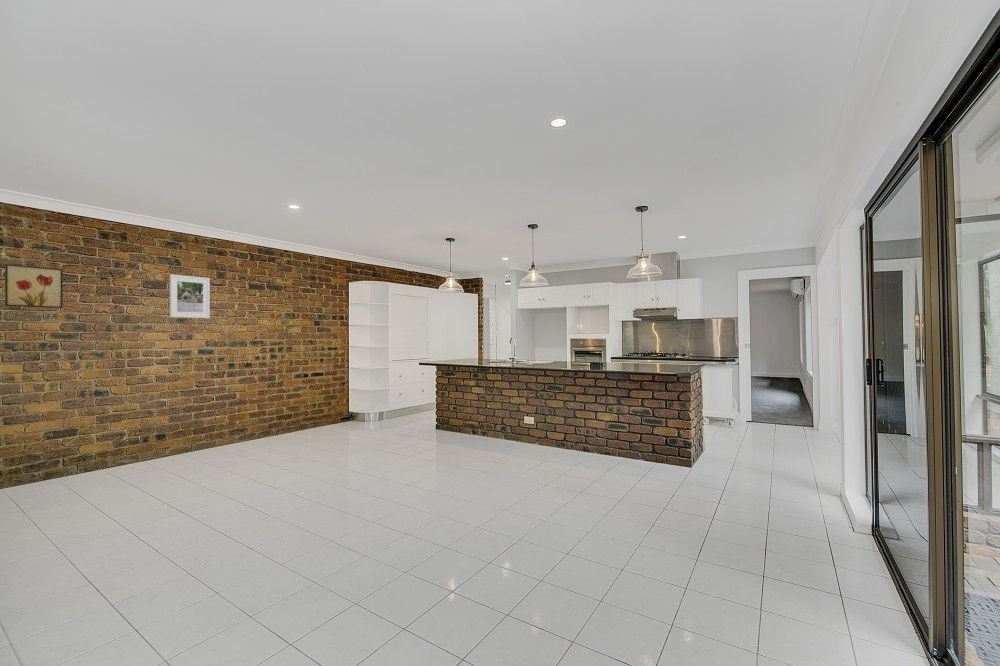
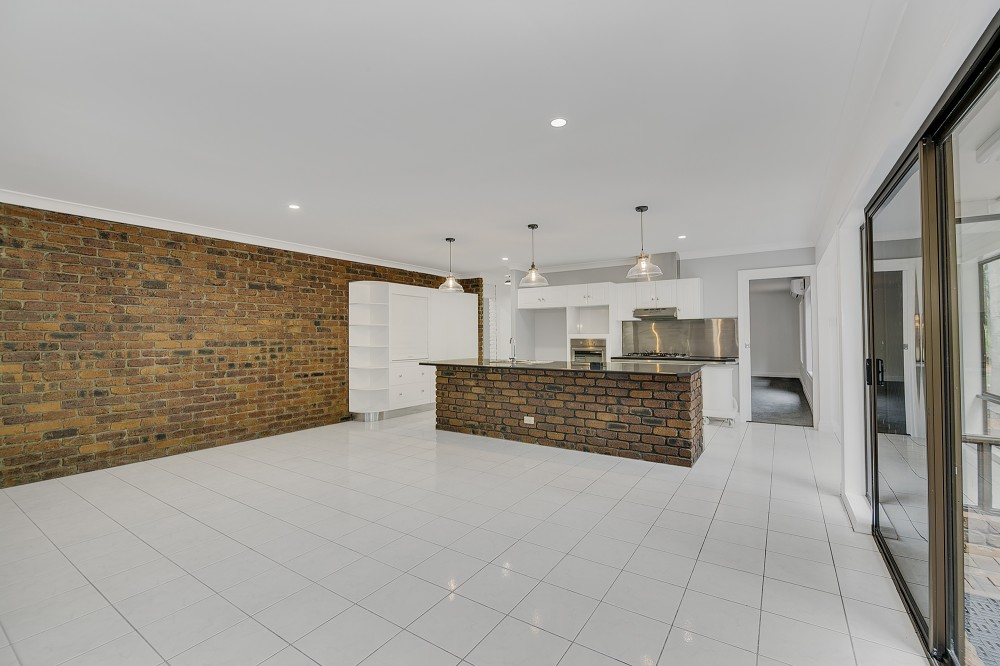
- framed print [169,274,211,319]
- wall art [4,263,64,309]
